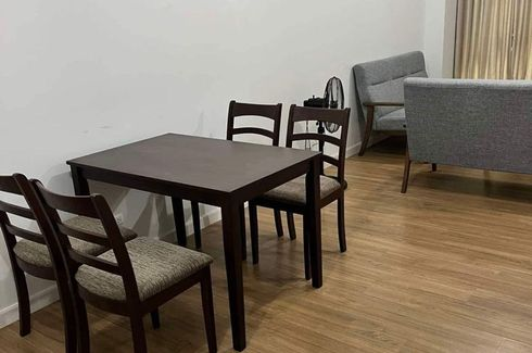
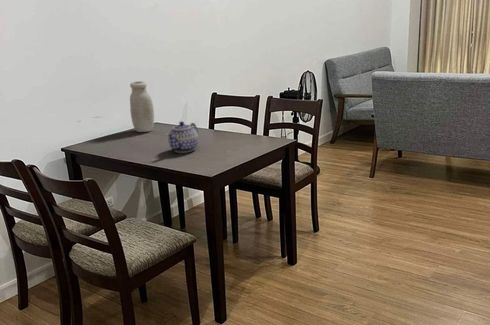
+ jar [129,80,155,133]
+ teapot [166,120,199,154]
